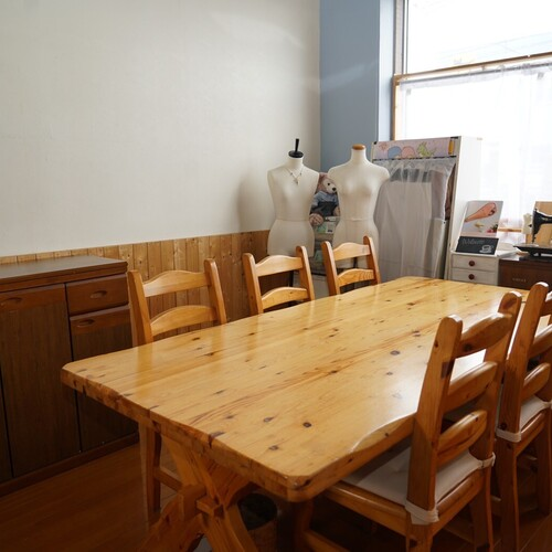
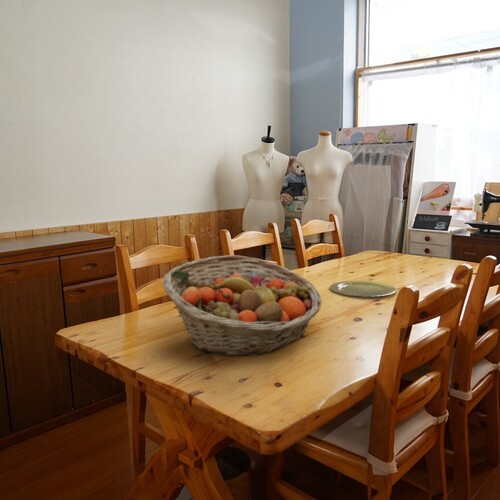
+ plate [329,280,397,298]
+ fruit basket [161,254,323,357]
